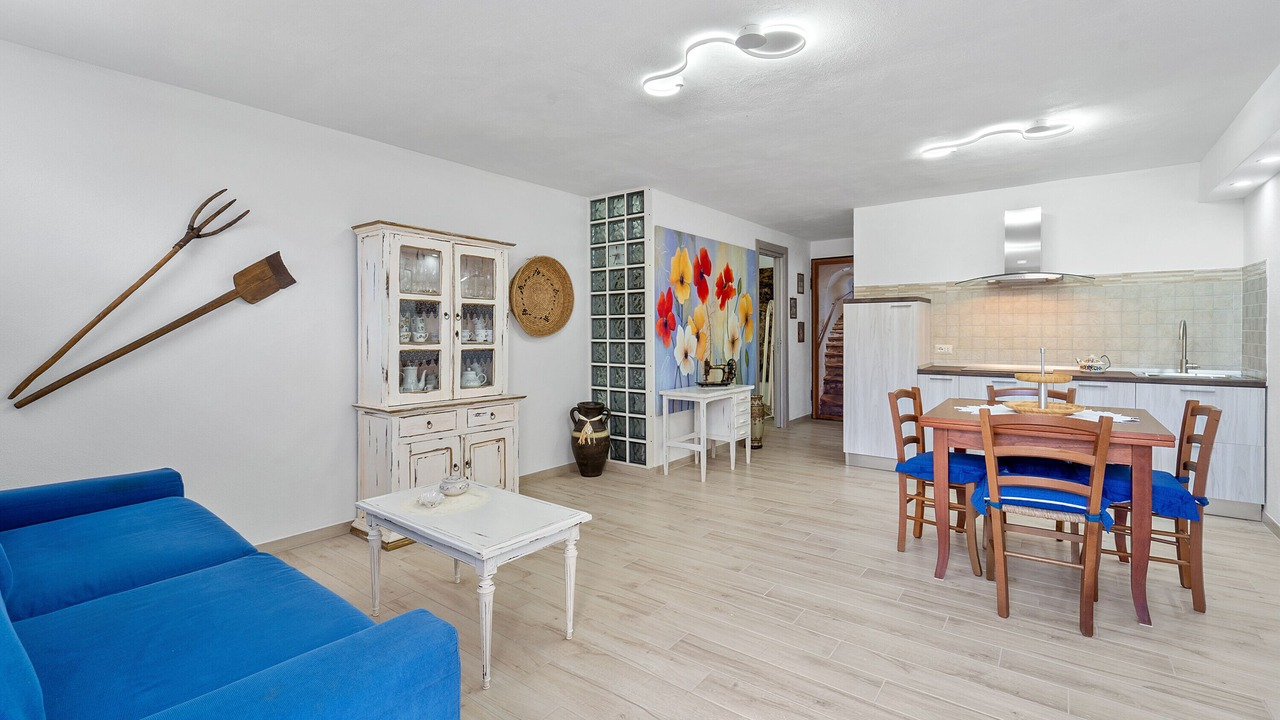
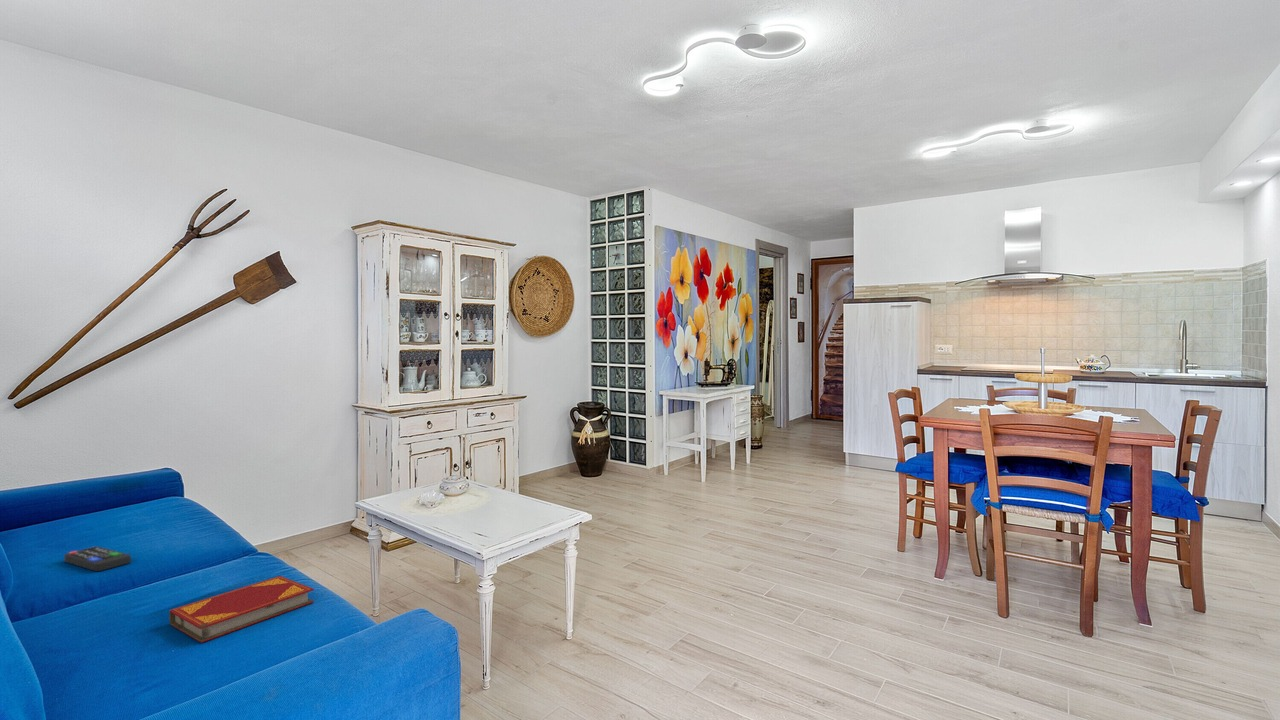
+ hardback book [168,575,315,644]
+ remote control [63,545,132,572]
